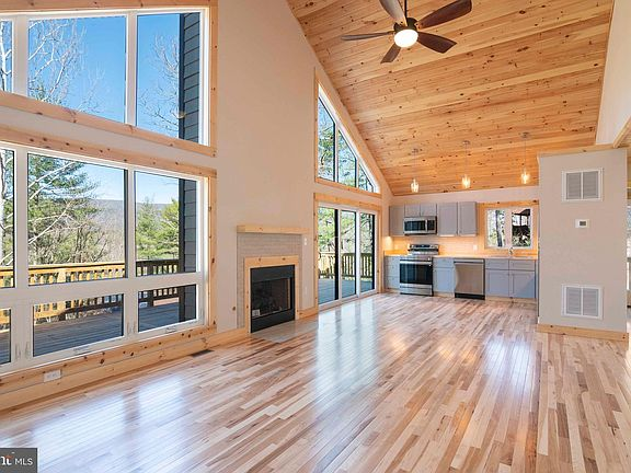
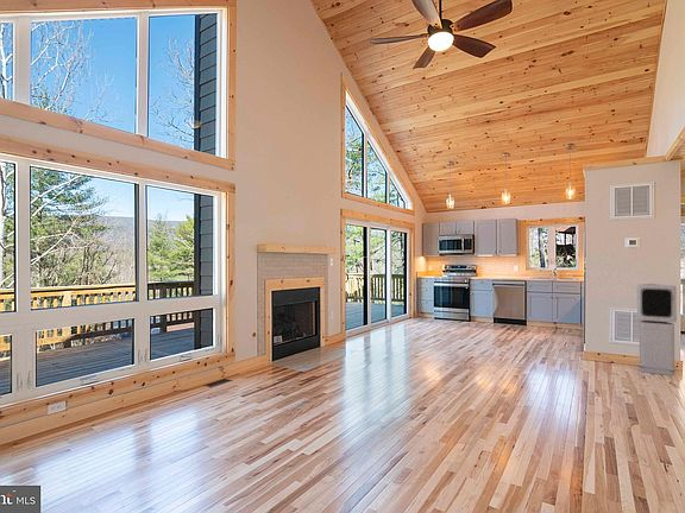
+ air purifier [636,283,678,376]
